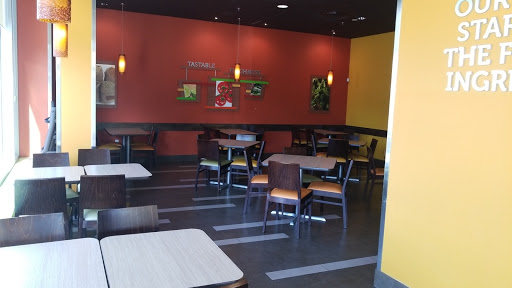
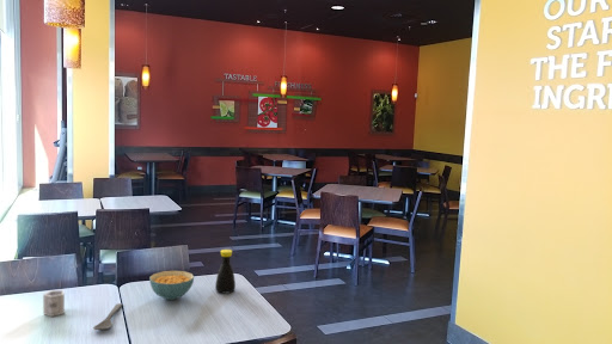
+ cereal bowl [148,270,195,301]
+ cup [42,289,66,318]
+ spoon [92,302,123,331]
+ bottle [214,248,237,295]
